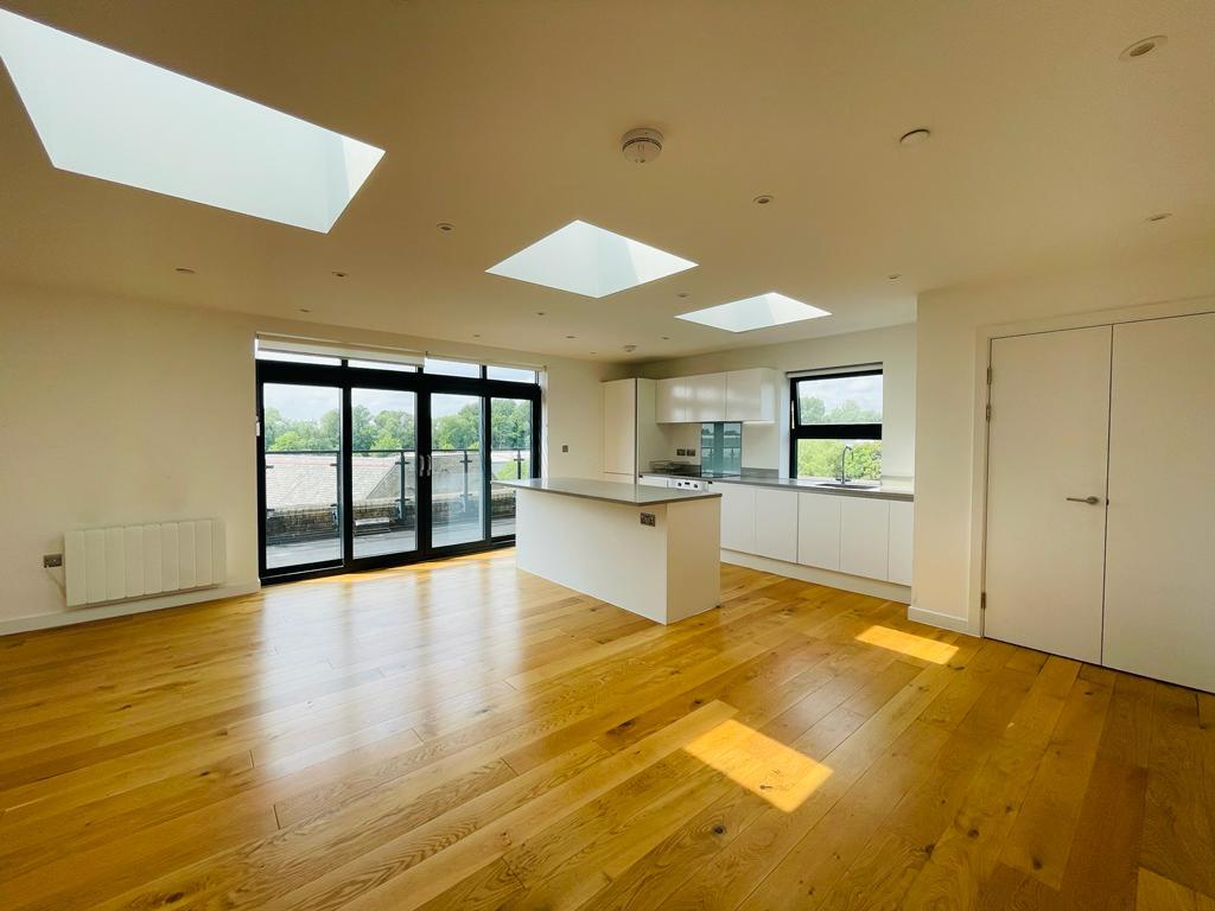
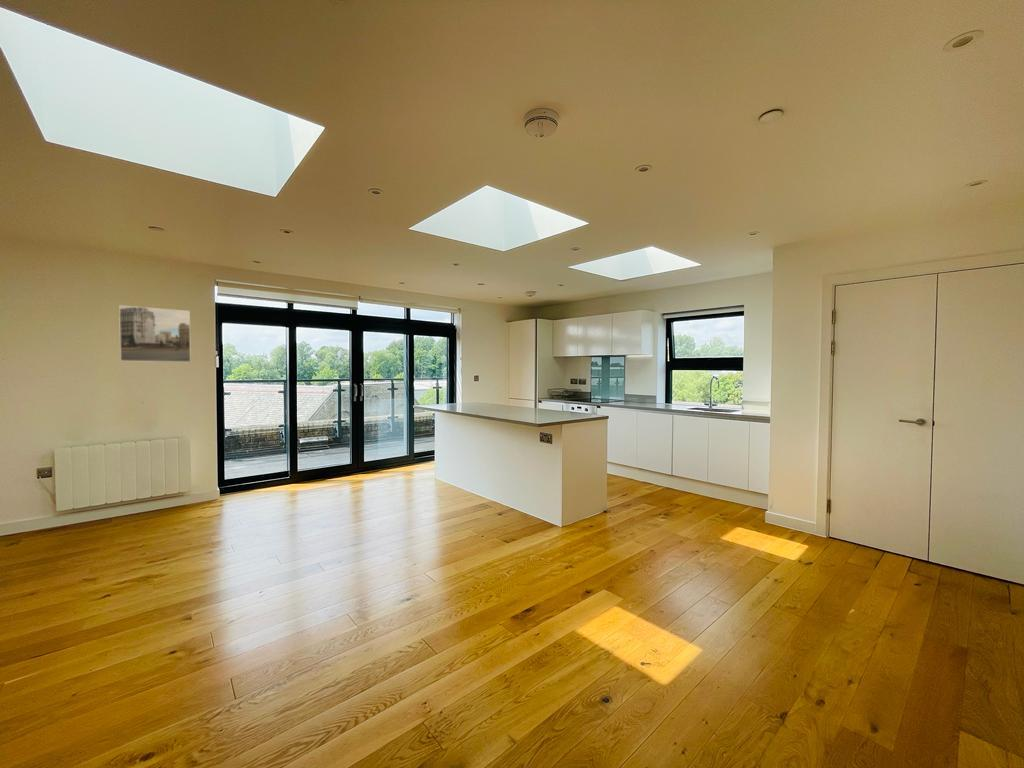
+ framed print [118,304,192,363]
